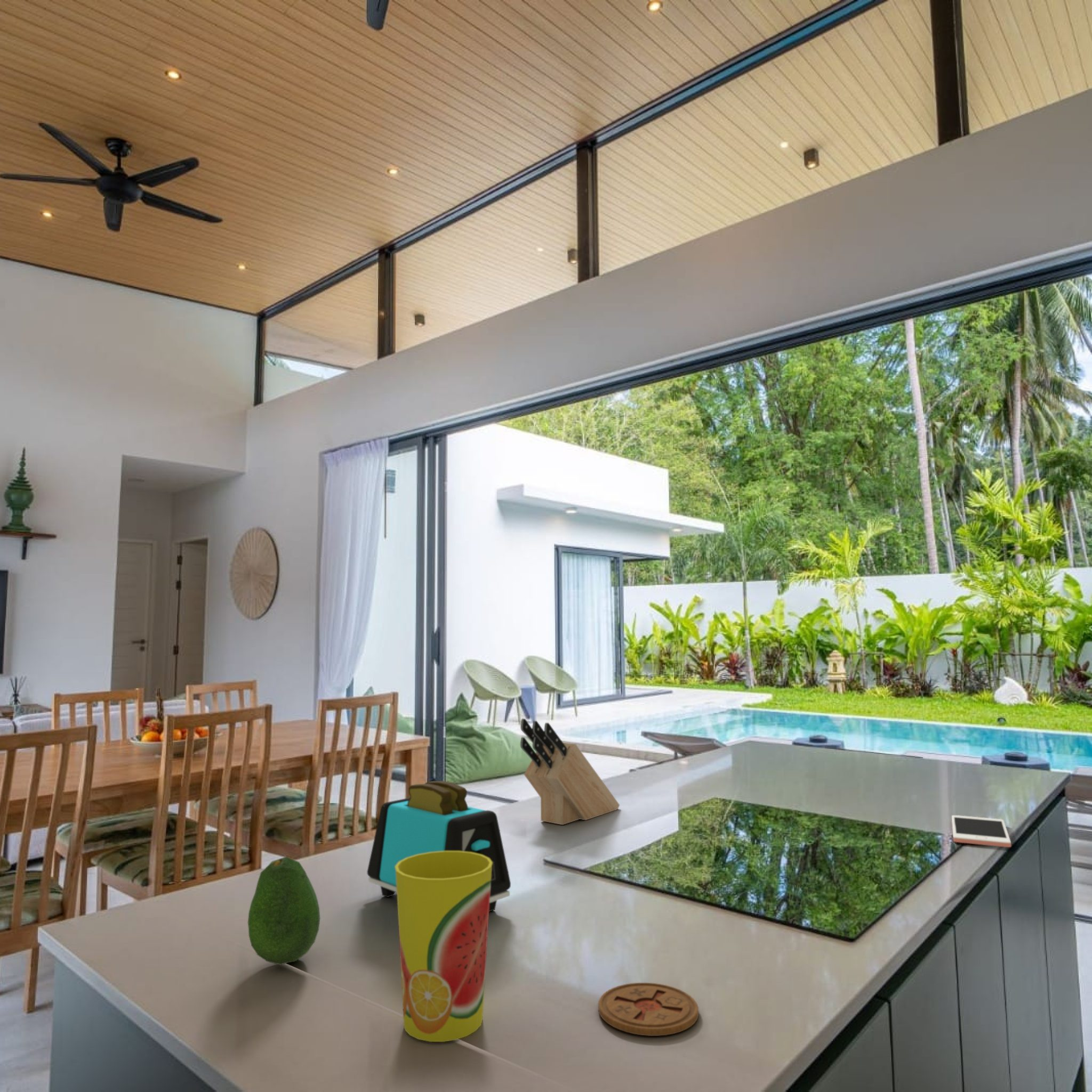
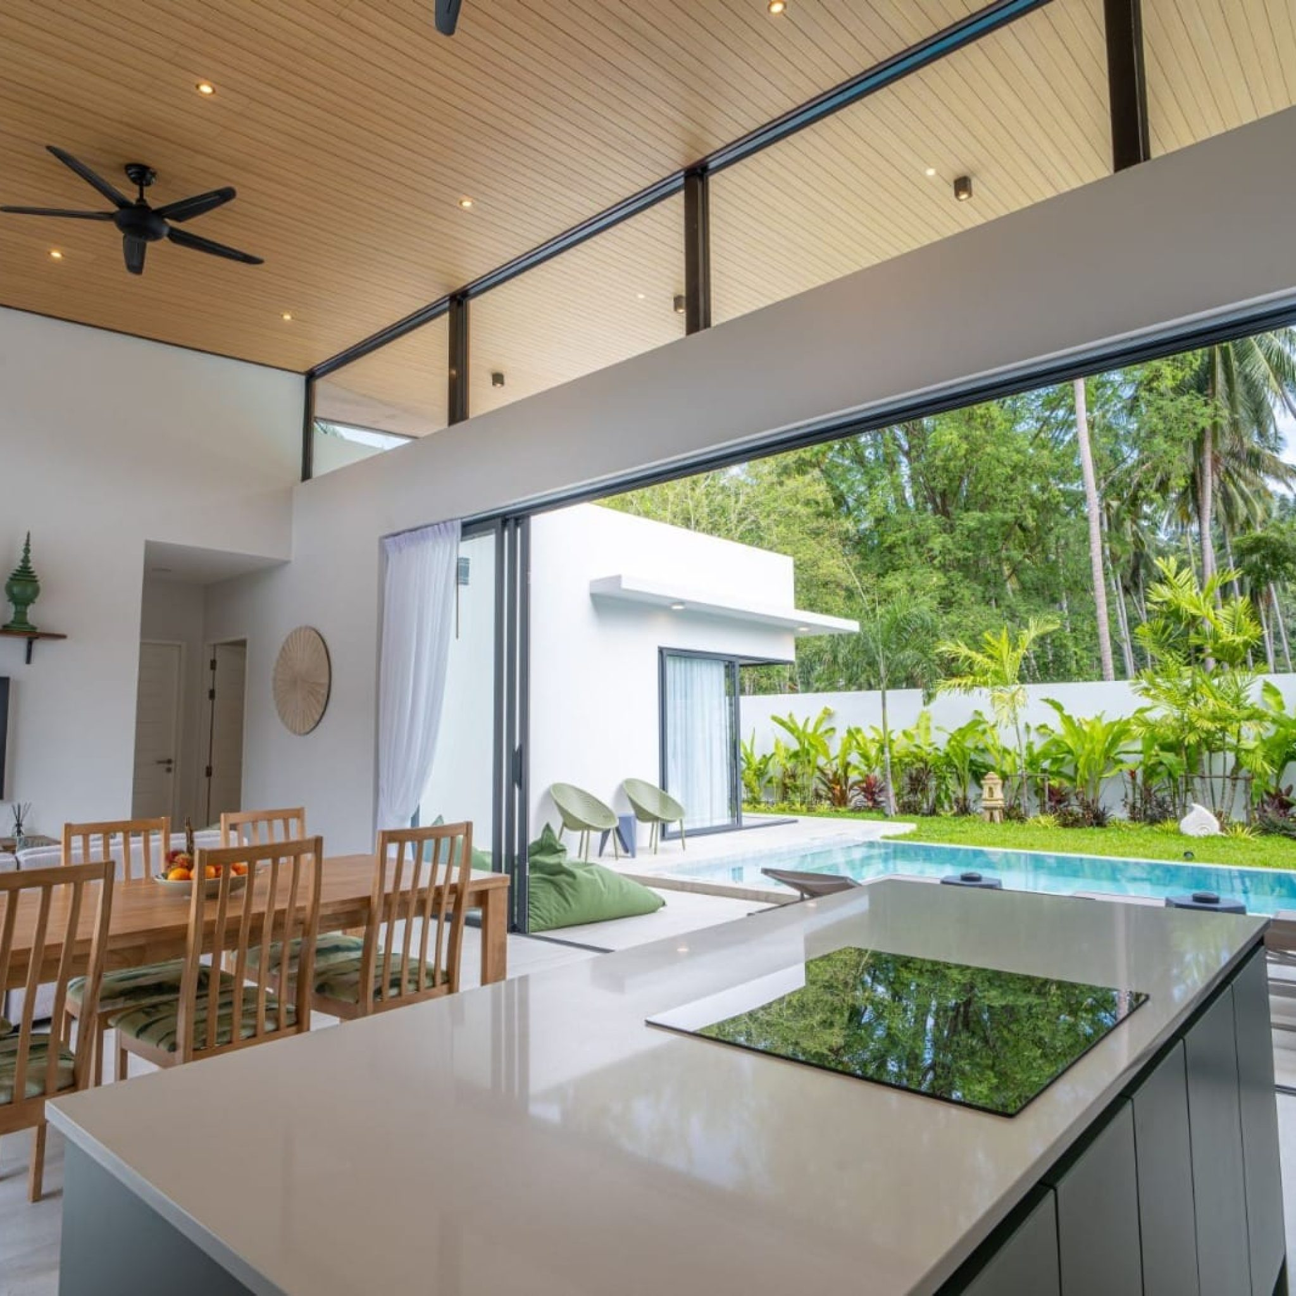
- knife block [520,718,620,825]
- toaster [366,781,511,912]
- cell phone [951,815,1011,848]
- cup [395,851,493,1042]
- fruit [247,856,320,965]
- coaster [598,982,699,1037]
